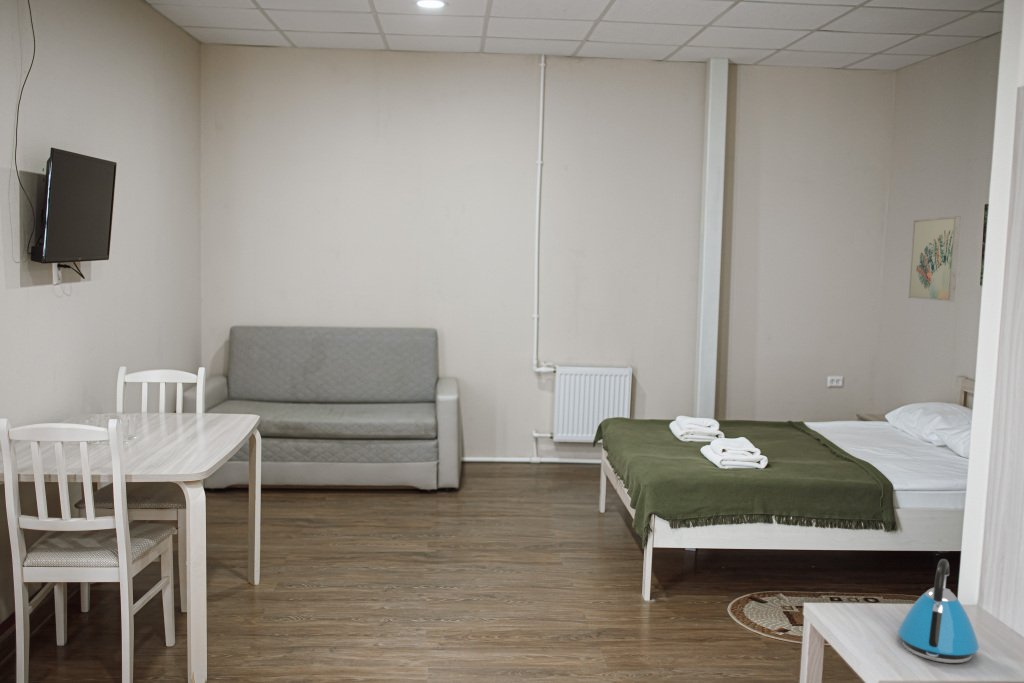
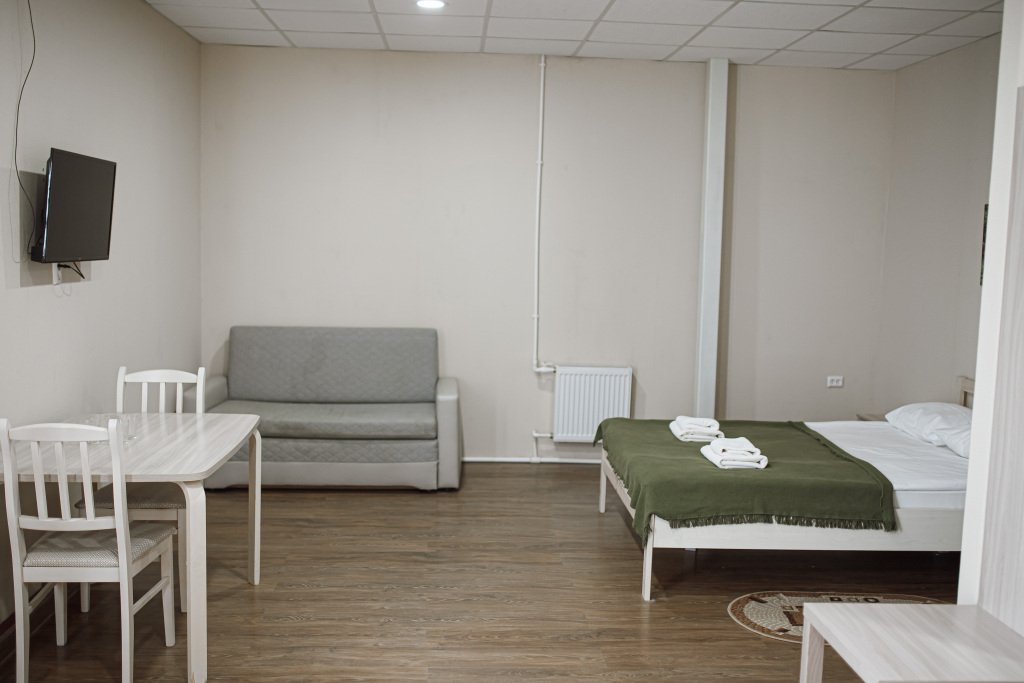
- kettle [897,558,980,664]
- wall art [908,215,961,303]
